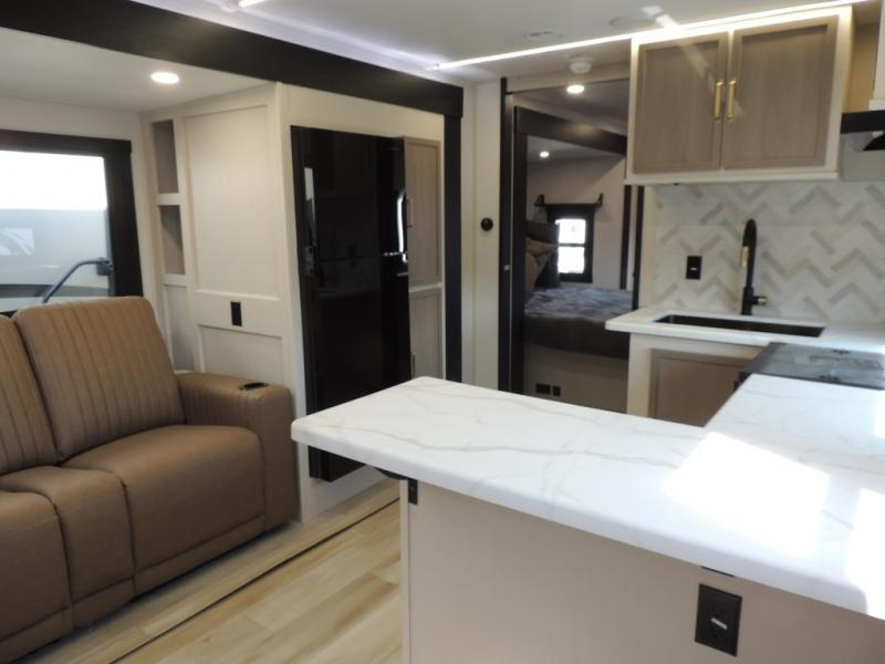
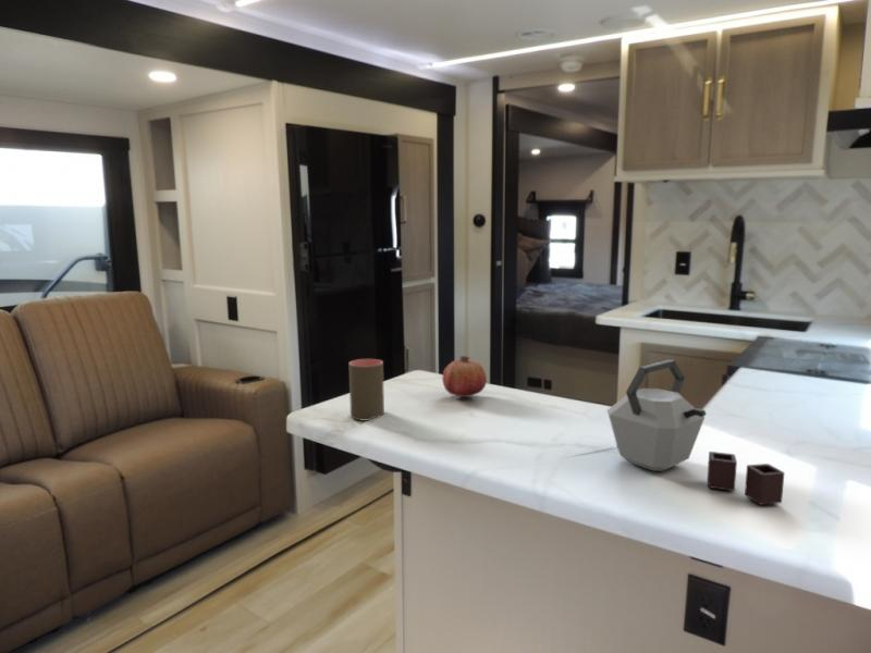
+ kettle [606,358,785,506]
+ cup [348,358,385,421]
+ fruit [441,355,488,398]
